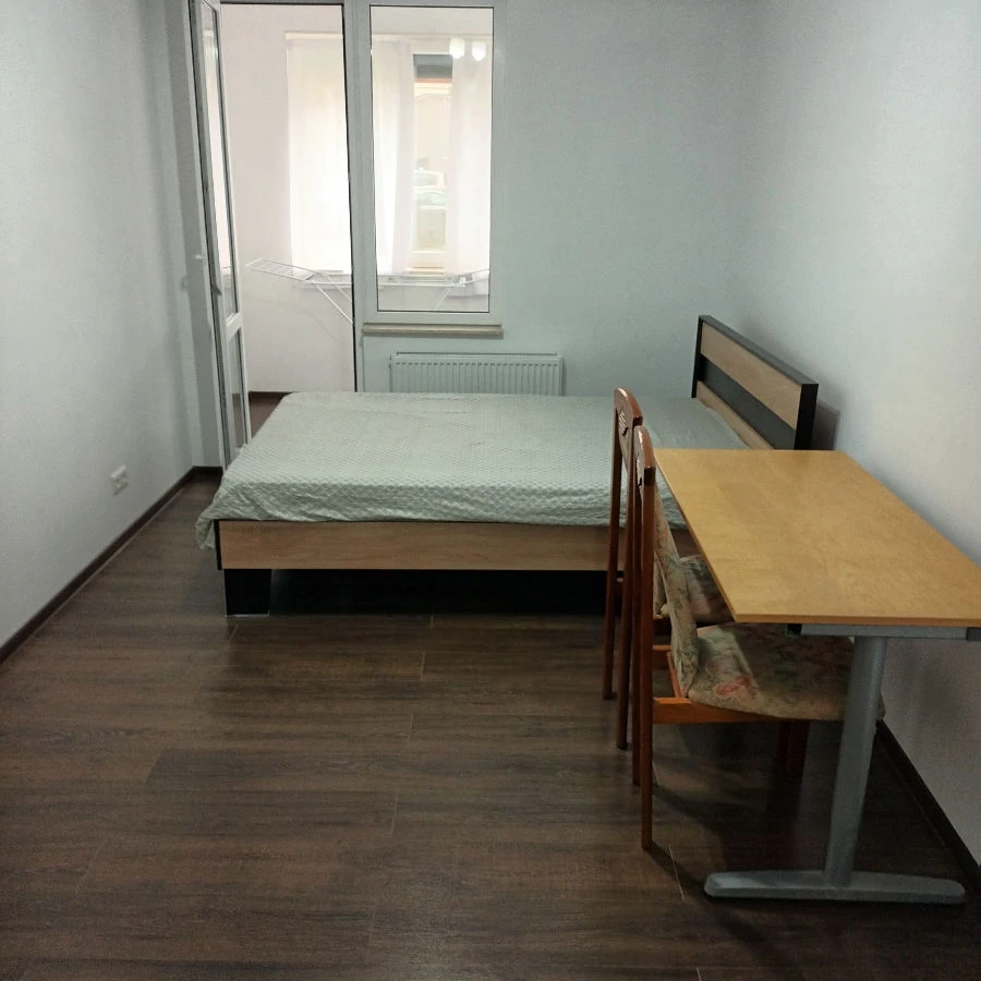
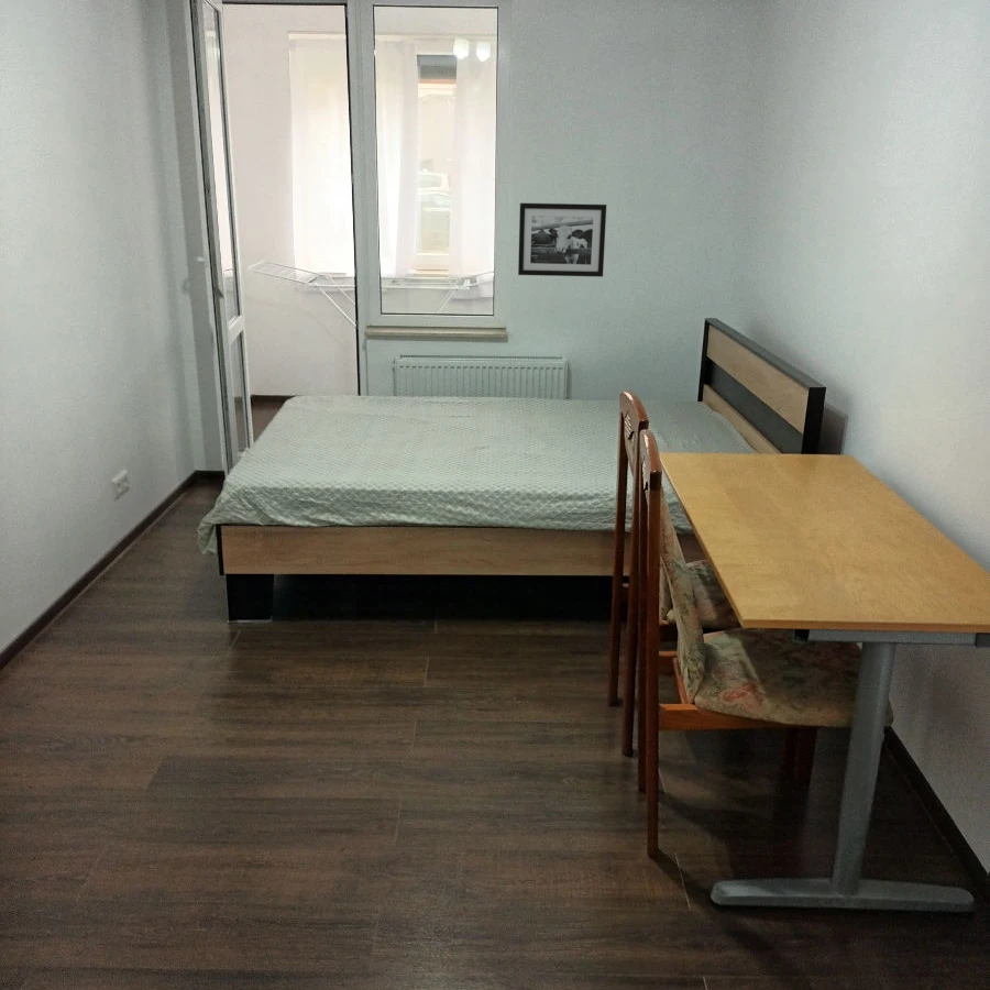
+ picture frame [517,202,607,278]
